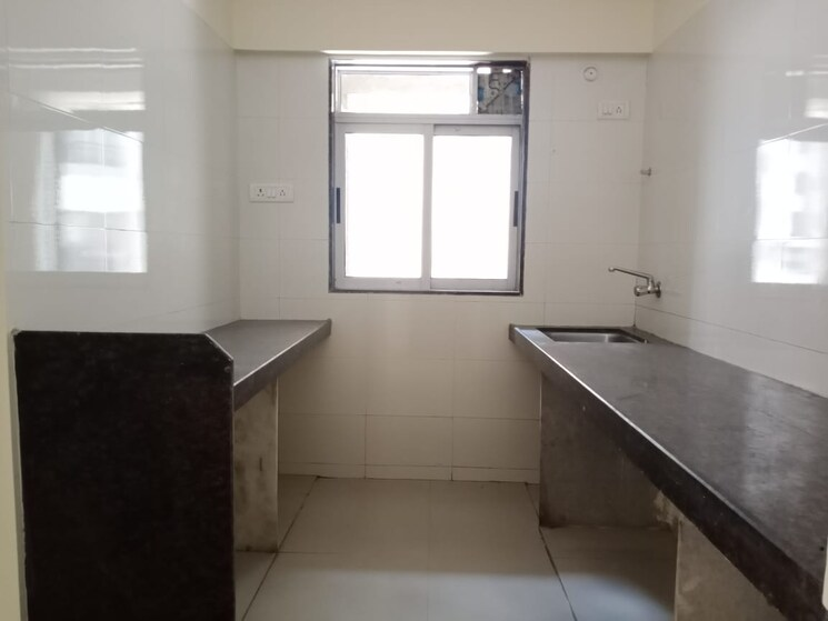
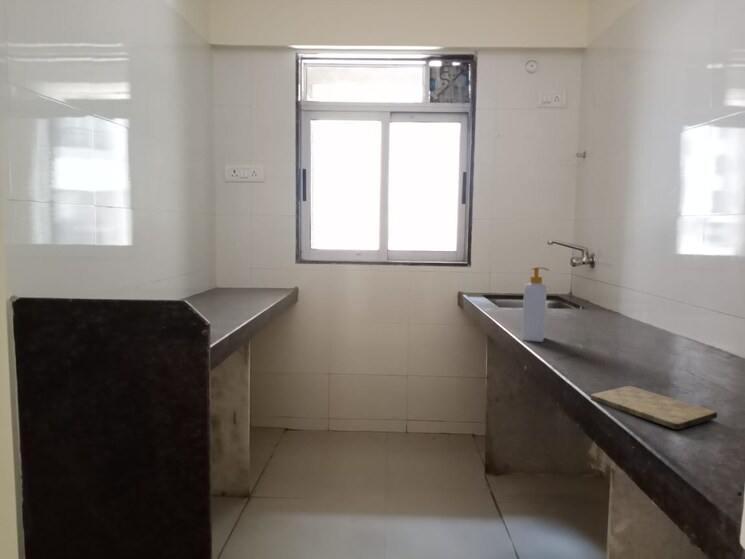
+ cutting board [590,385,718,431]
+ soap bottle [521,266,550,343]
